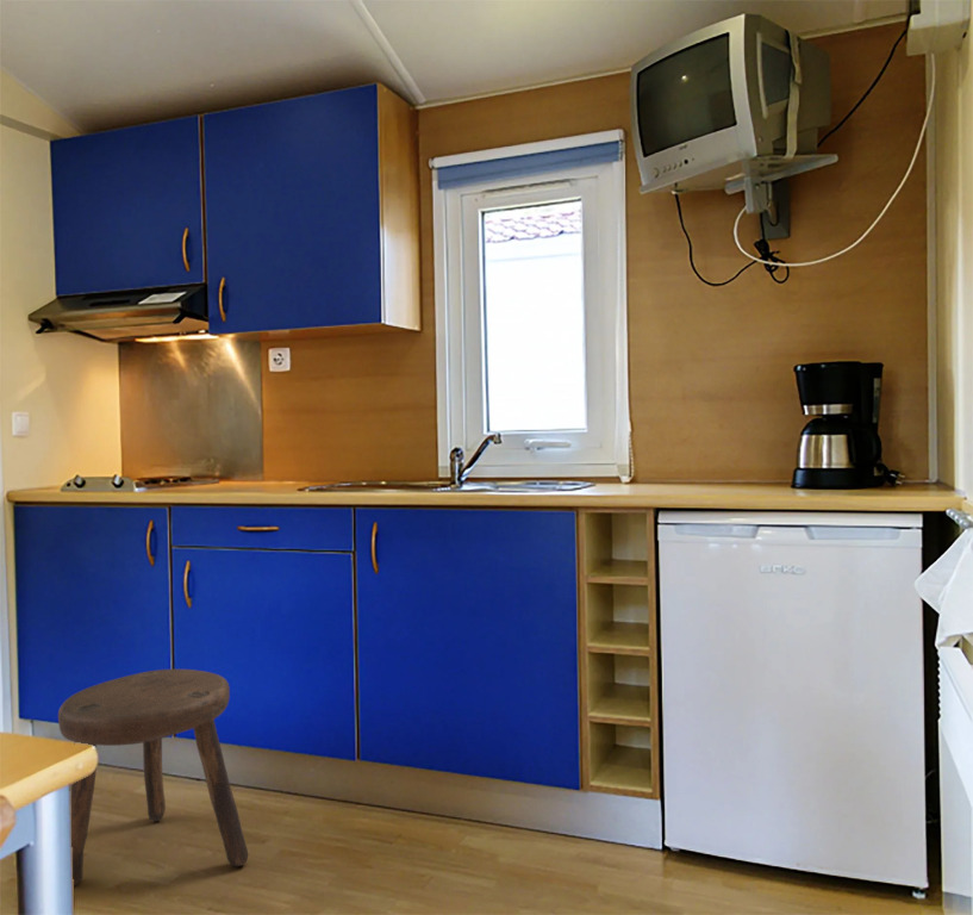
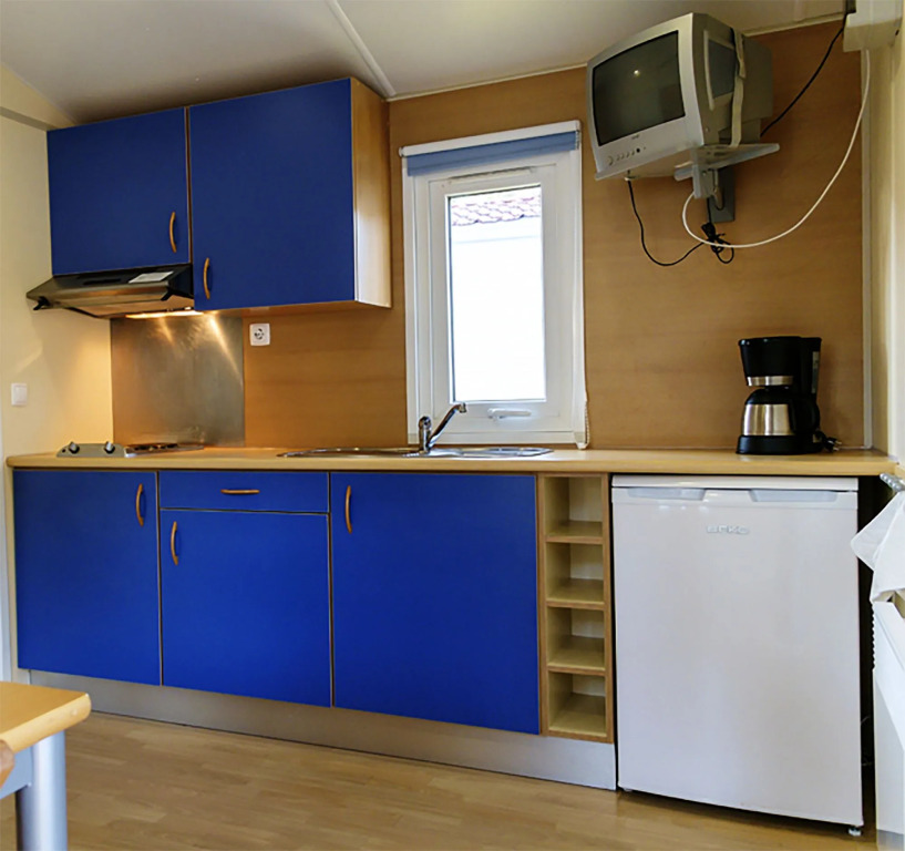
- stool [57,668,249,888]
